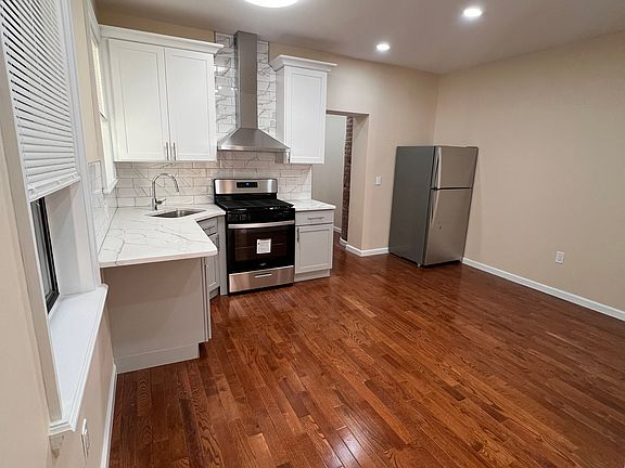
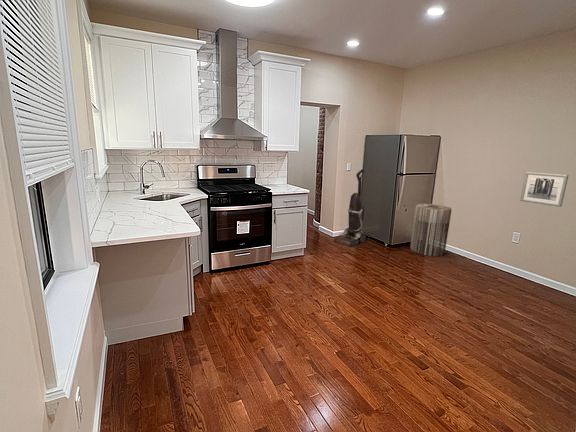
+ trash can [409,203,453,257]
+ vacuum cleaner [332,168,367,248]
+ wall art [519,171,569,208]
